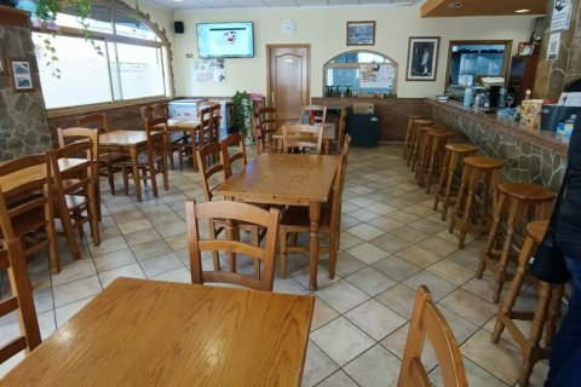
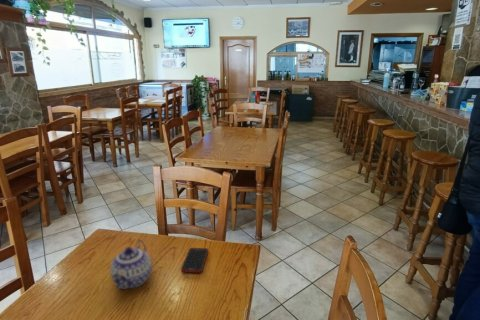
+ cell phone [180,247,209,274]
+ teapot [109,238,153,290]
